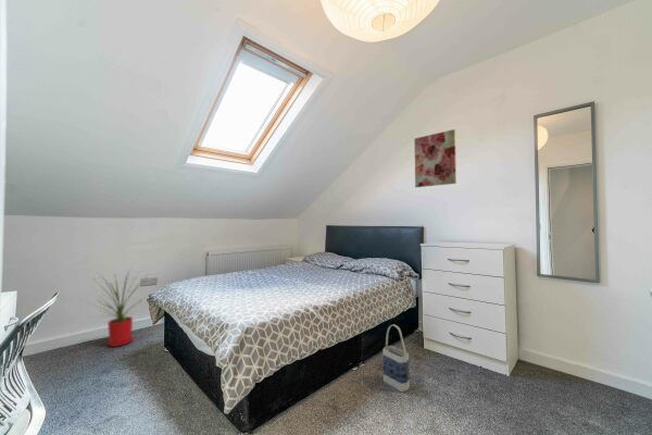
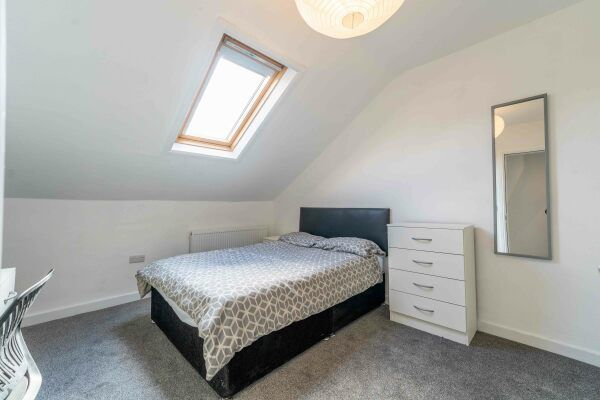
- wall art [413,128,457,188]
- house plant [87,266,151,348]
- bag [381,324,411,393]
